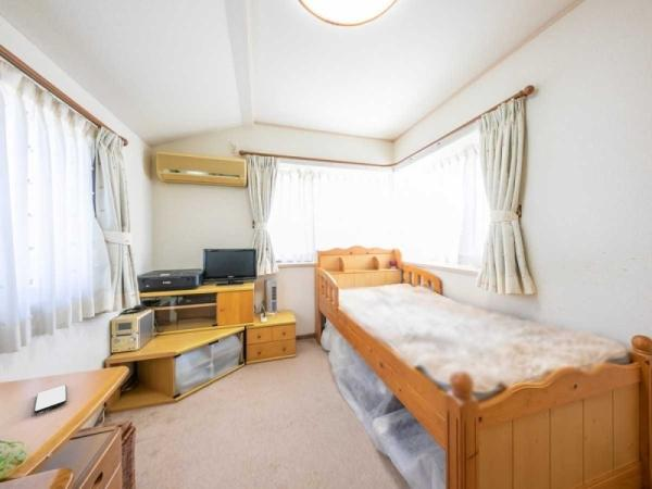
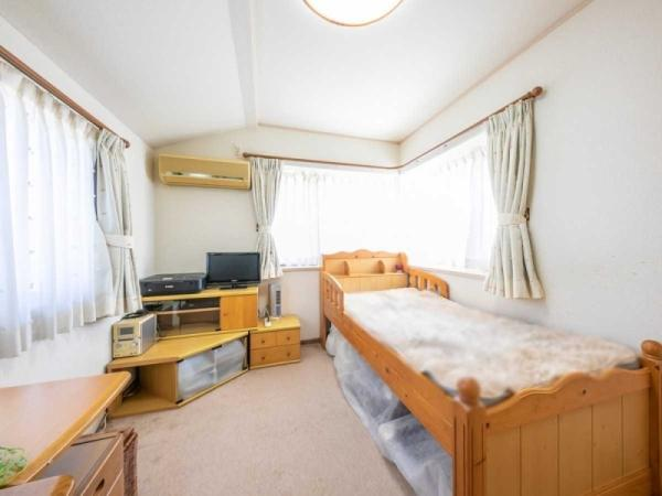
- smartphone [33,384,67,414]
